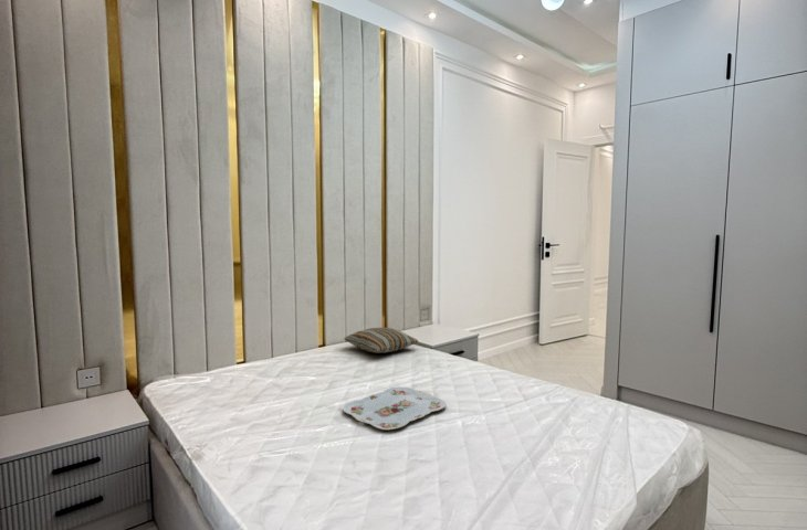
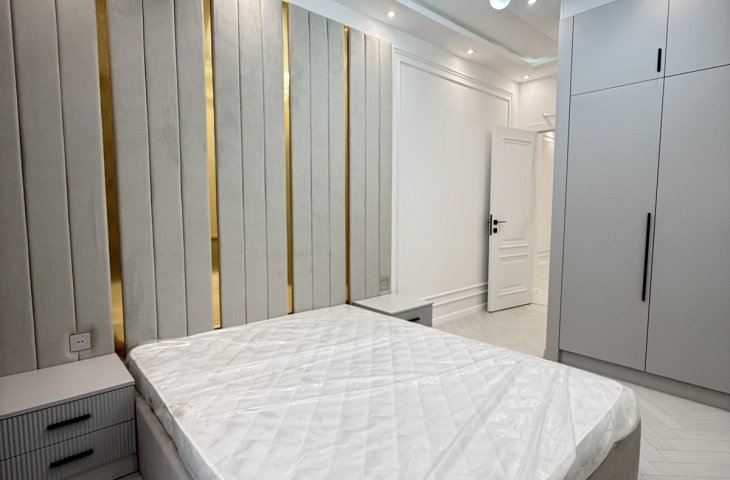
- serving tray [342,385,448,431]
- pillow [343,327,419,354]
